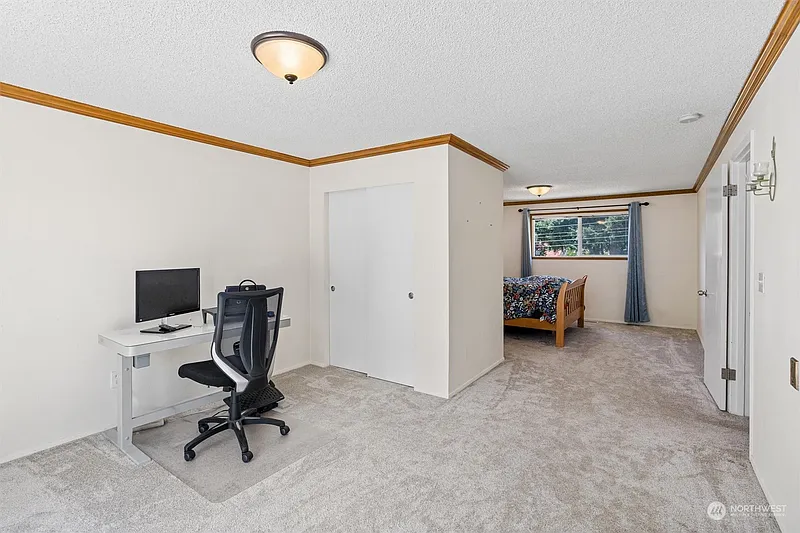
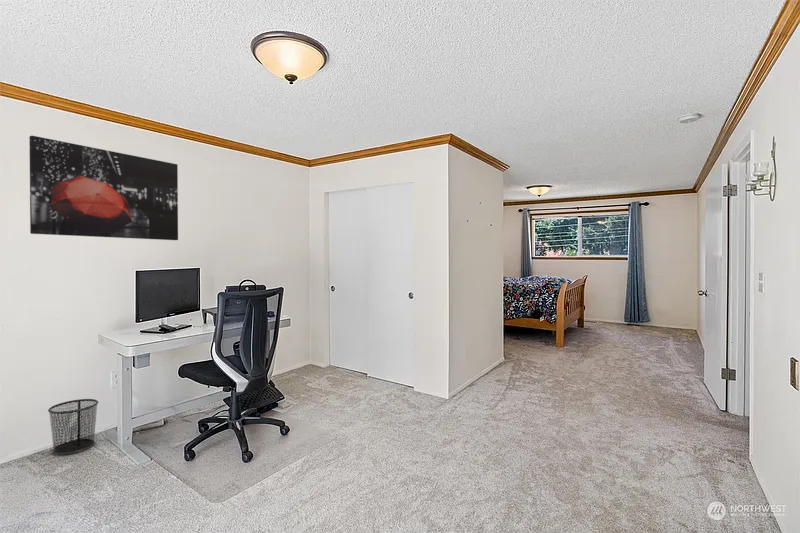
+ wall art [28,135,179,241]
+ waste bin [47,398,99,456]
